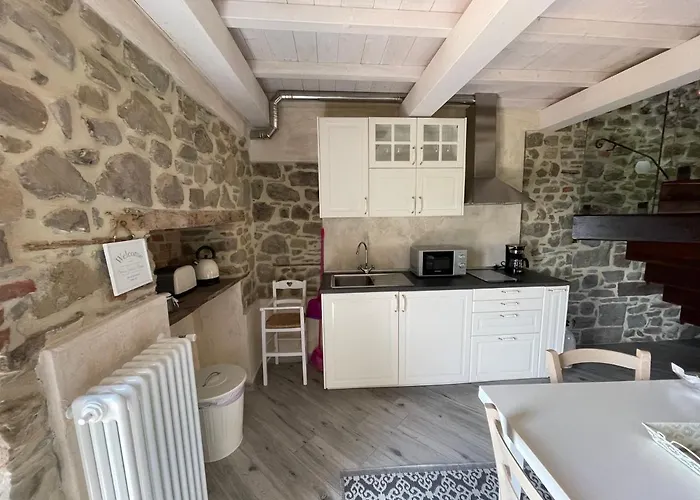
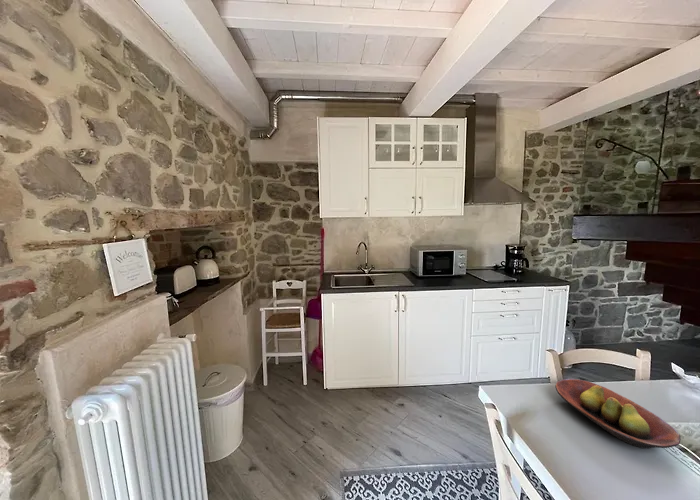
+ fruit bowl [554,378,682,450]
